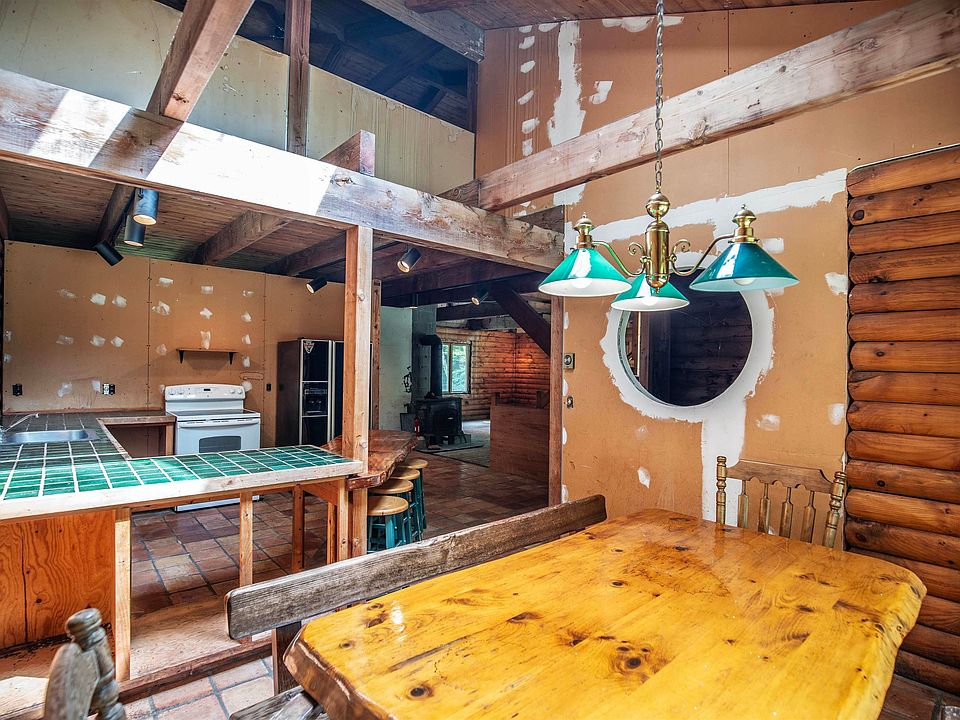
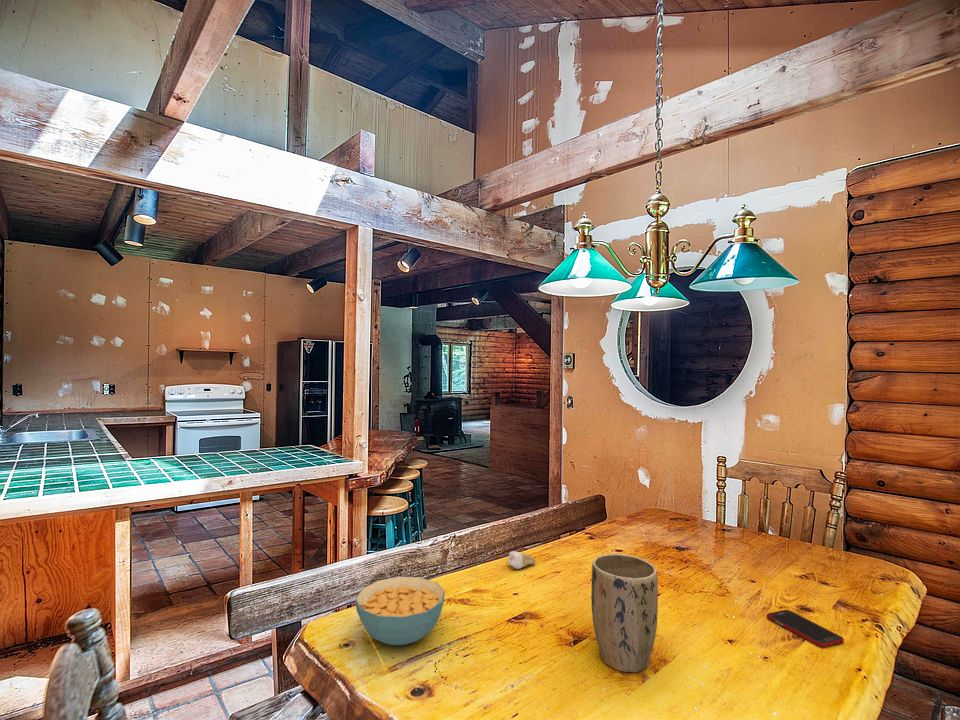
+ plant pot [590,553,659,673]
+ tooth [507,550,536,570]
+ cell phone [766,609,845,648]
+ cereal bowl [354,576,446,646]
